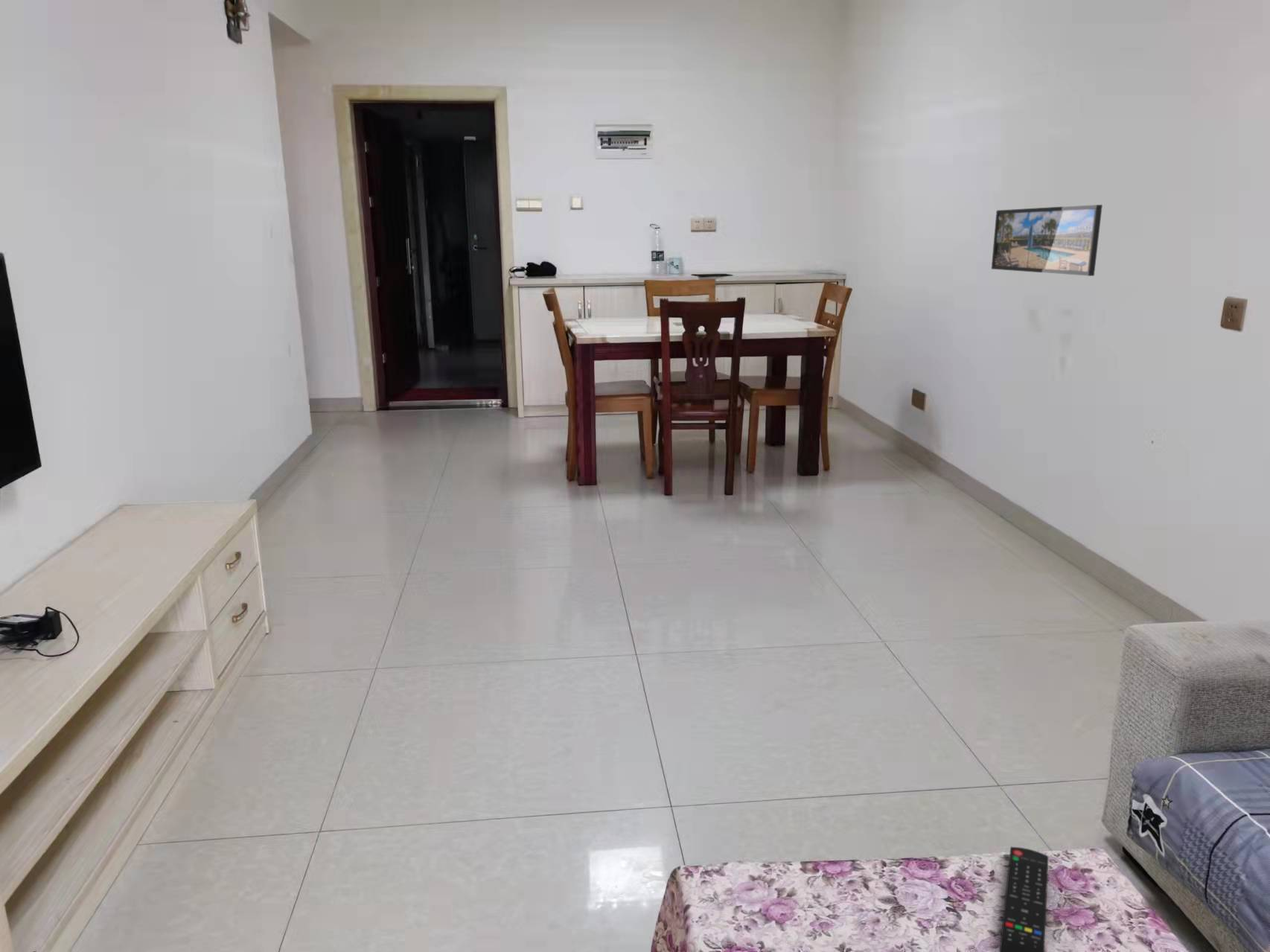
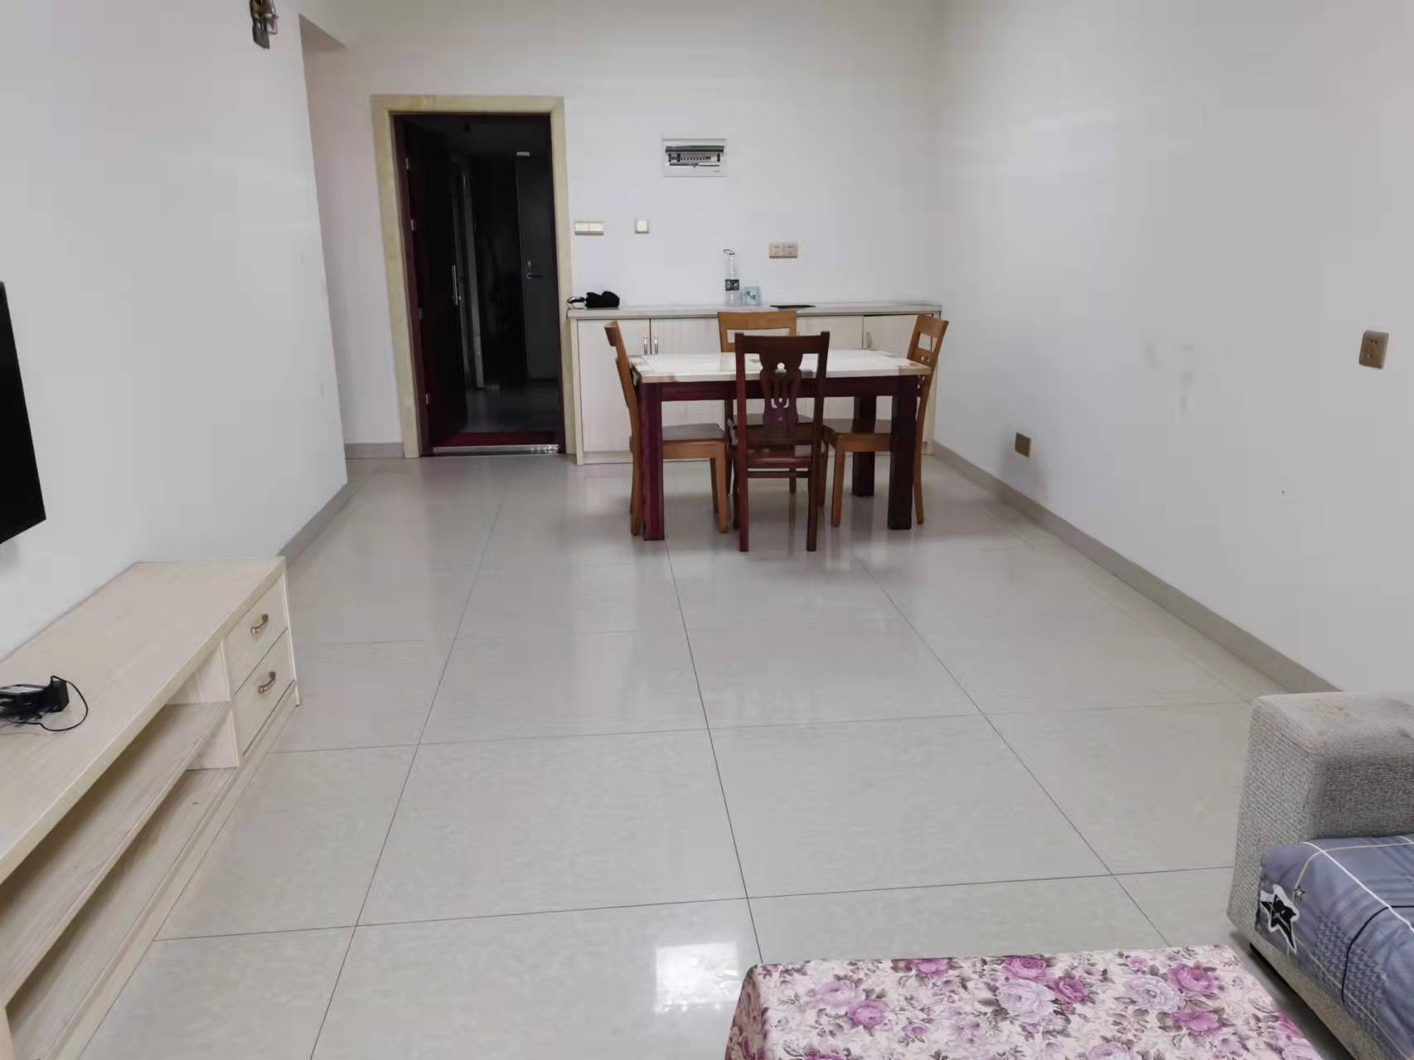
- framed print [991,204,1103,277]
- remote control [998,846,1049,952]
